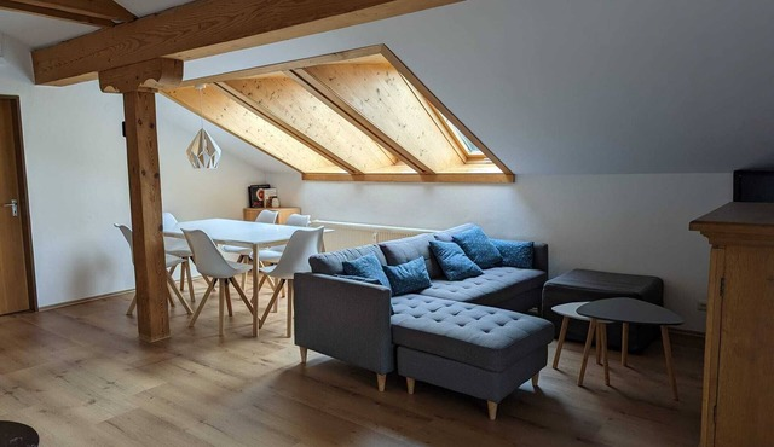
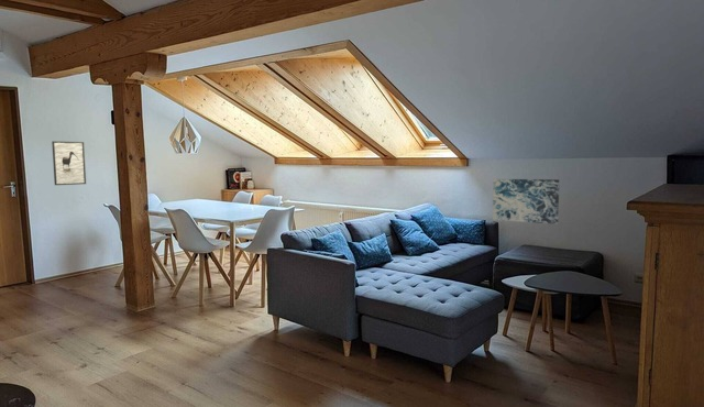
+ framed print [51,140,87,186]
+ wall art [492,178,560,226]
